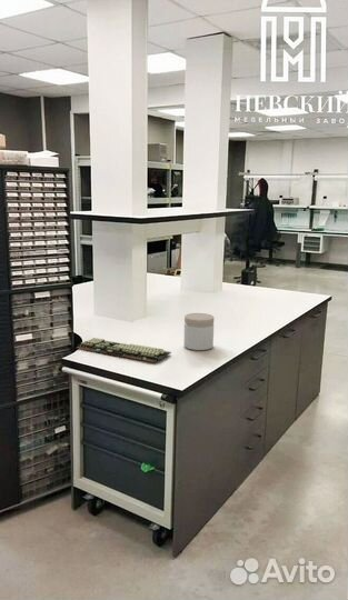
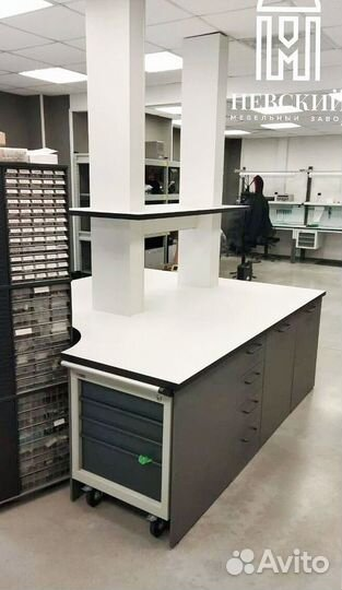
- jar [182,312,215,351]
- keyboard [76,337,172,363]
